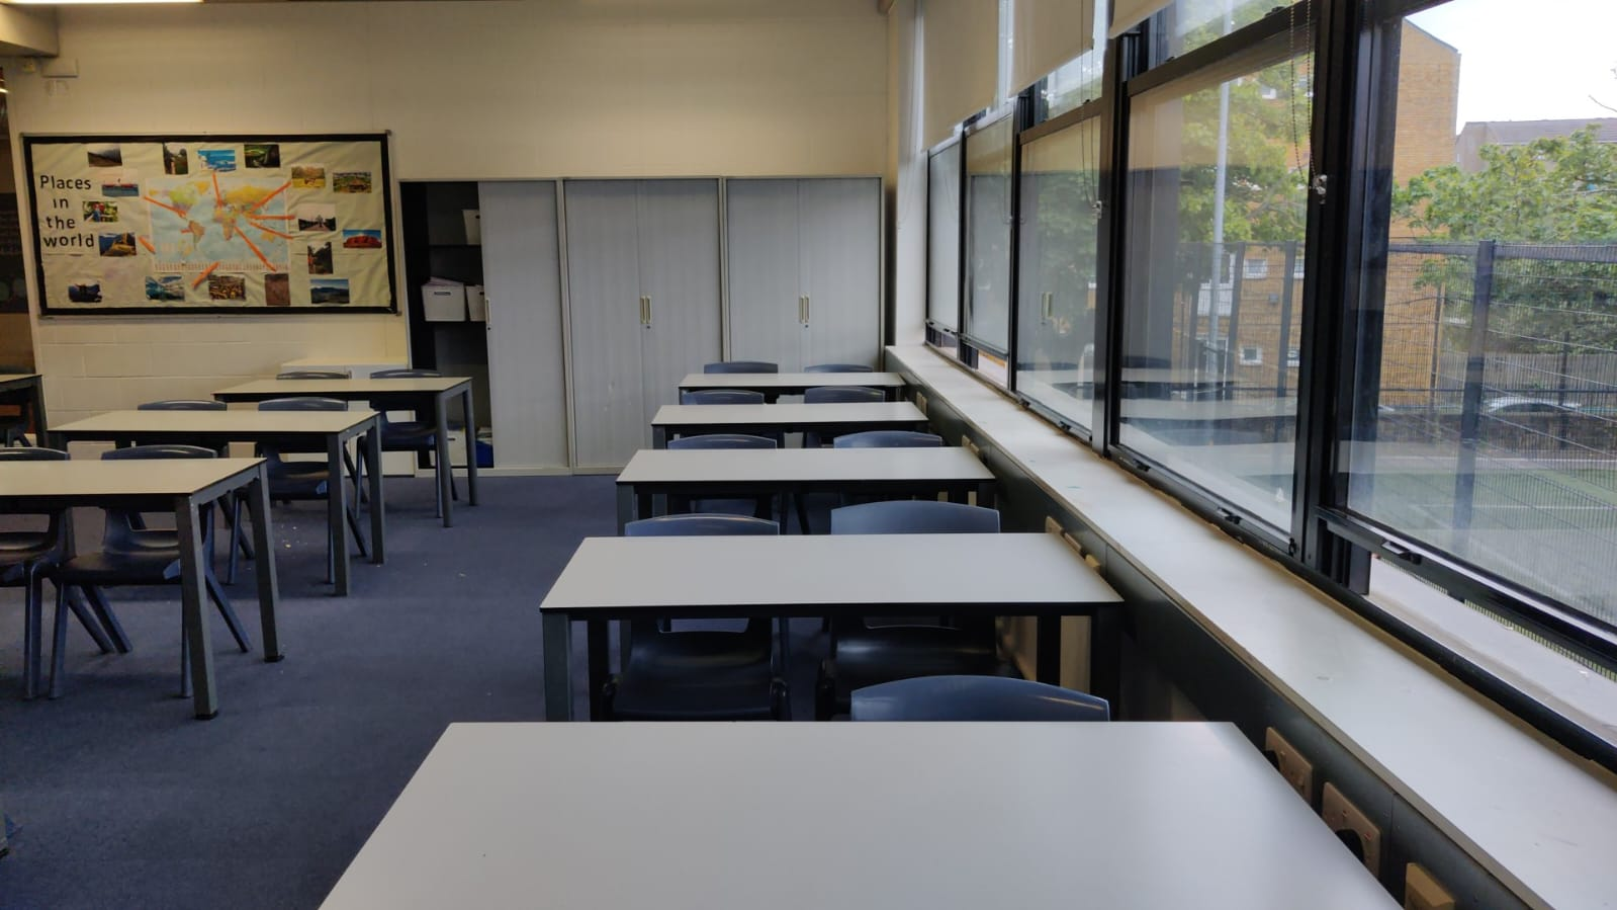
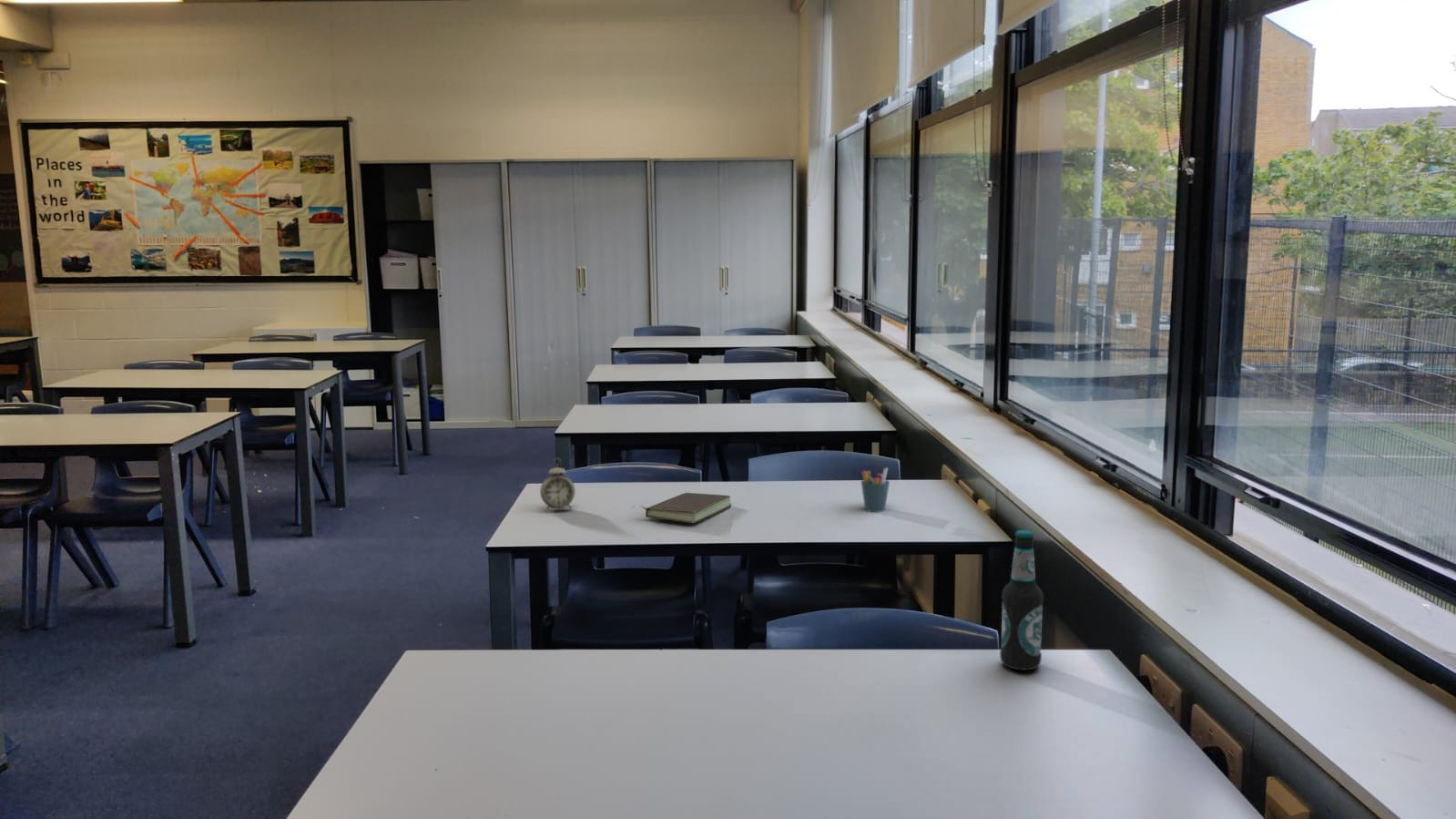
+ alarm clock [539,457,576,513]
+ pen holder [860,467,891,513]
+ book [632,492,732,524]
+ bottle [999,529,1044,671]
